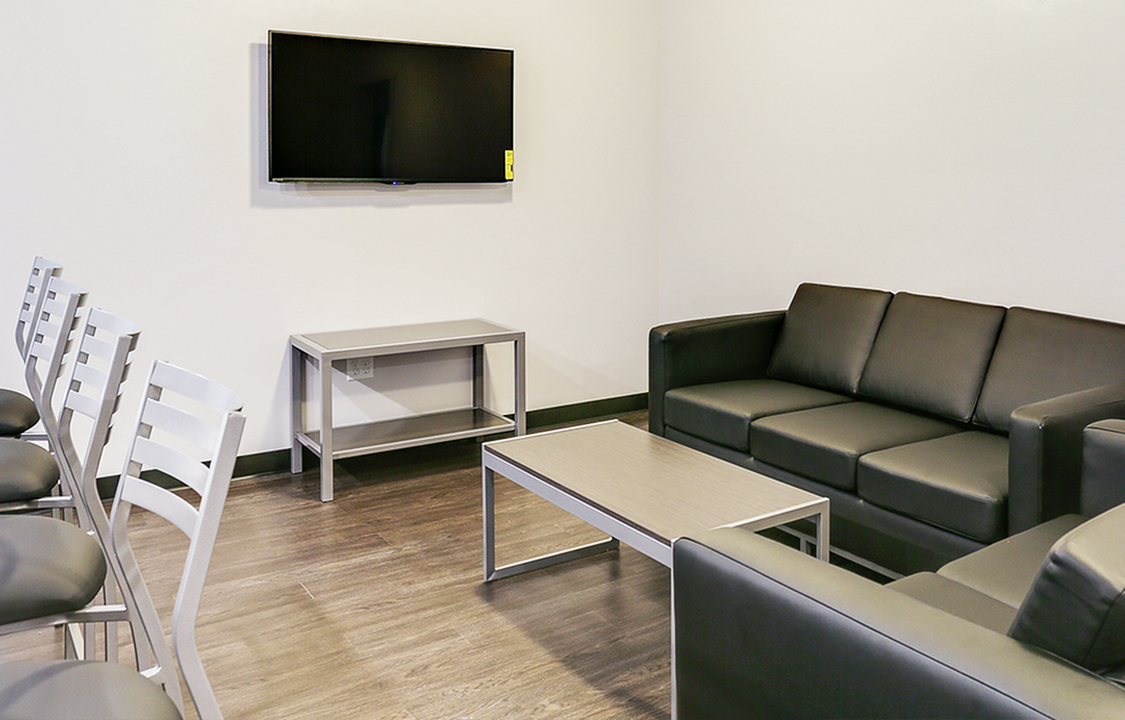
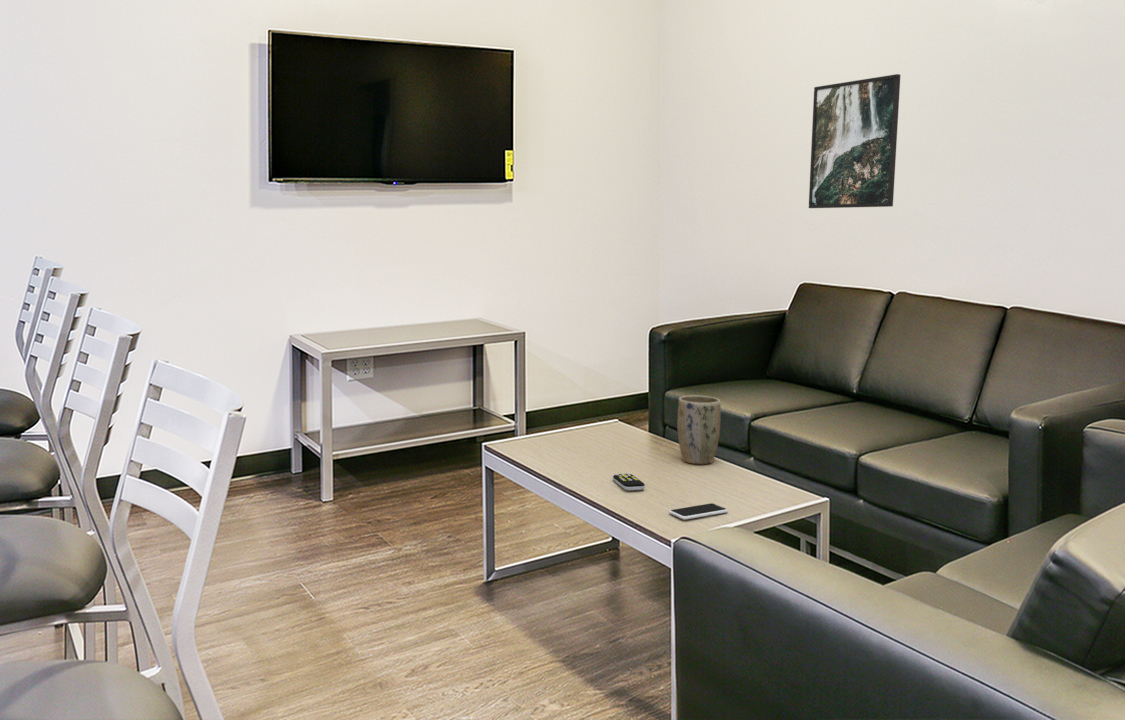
+ remote control [612,472,646,492]
+ plant pot [676,395,722,465]
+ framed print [808,73,901,209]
+ smartphone [668,502,729,520]
